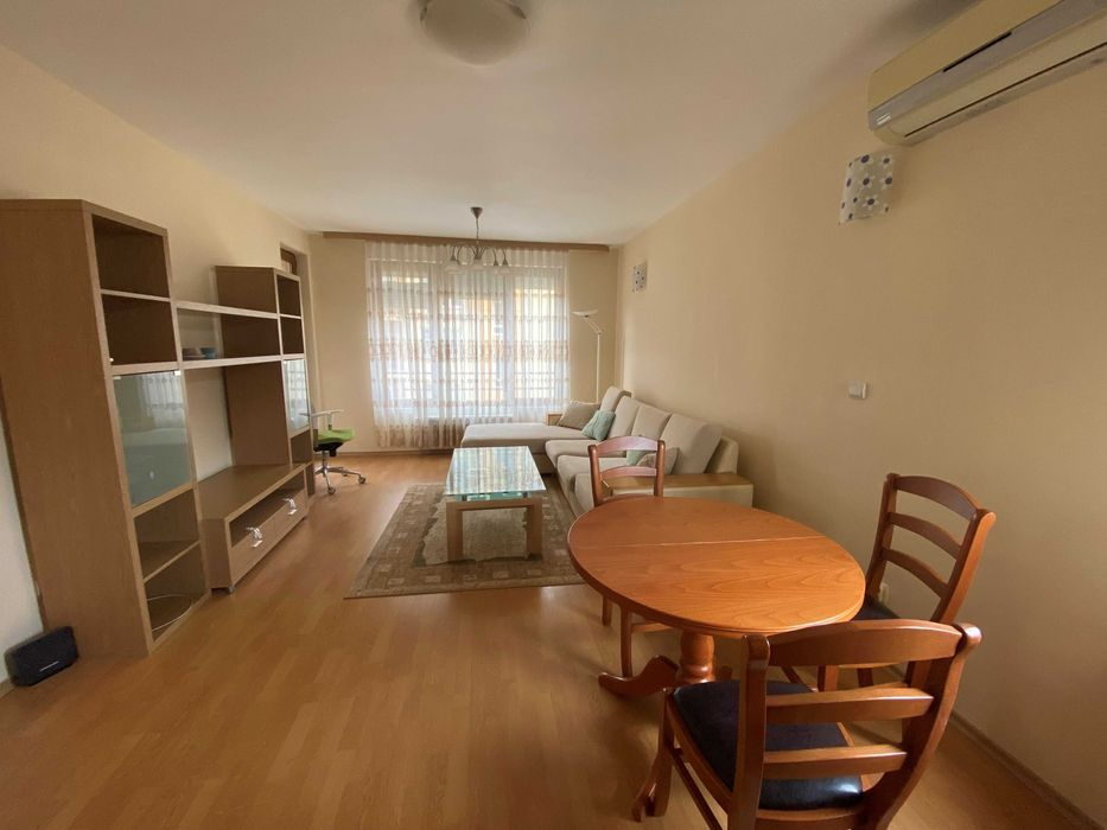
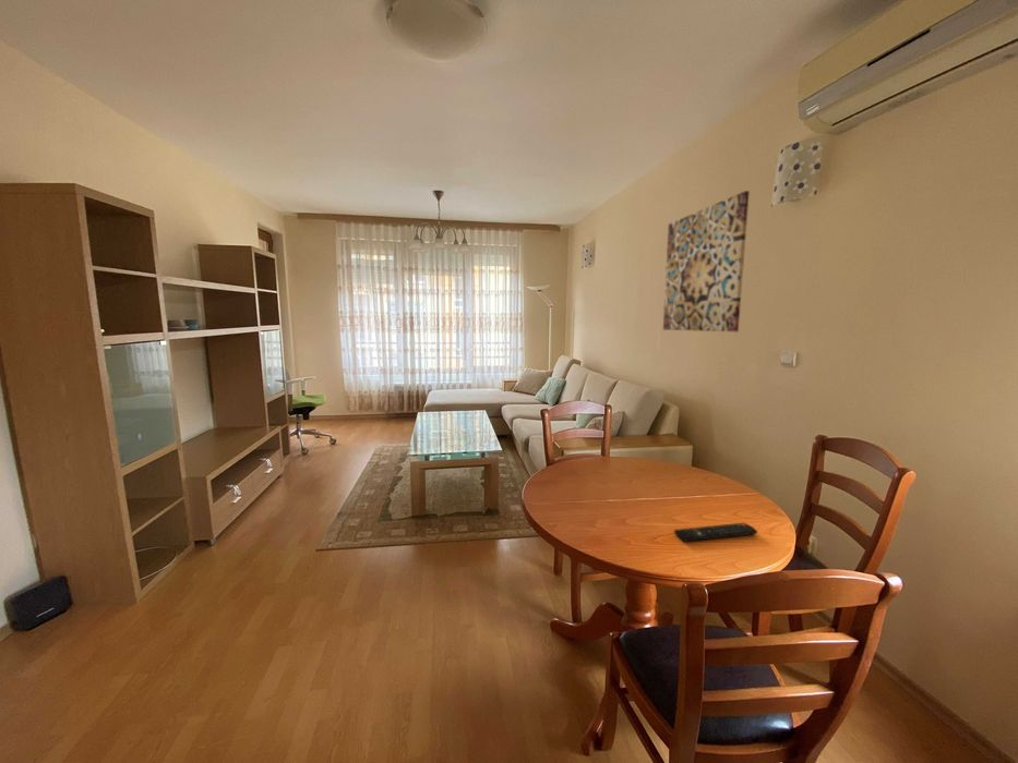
+ wall art [662,190,751,332]
+ remote control [673,522,758,543]
